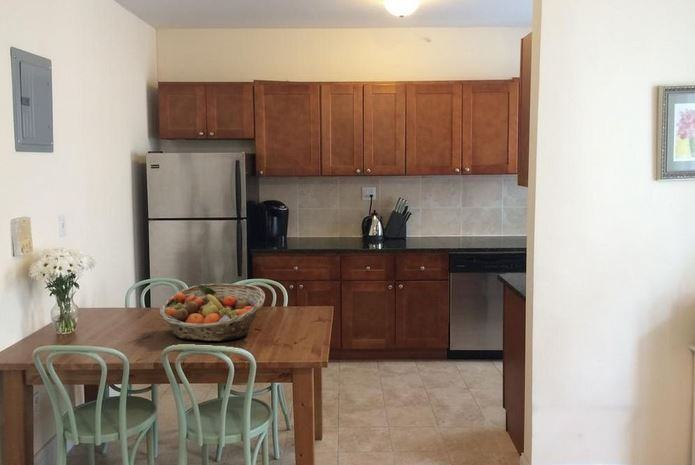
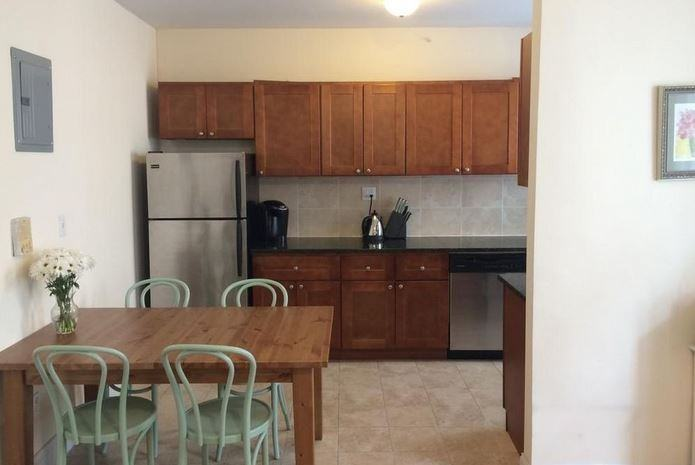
- fruit basket [159,283,266,342]
